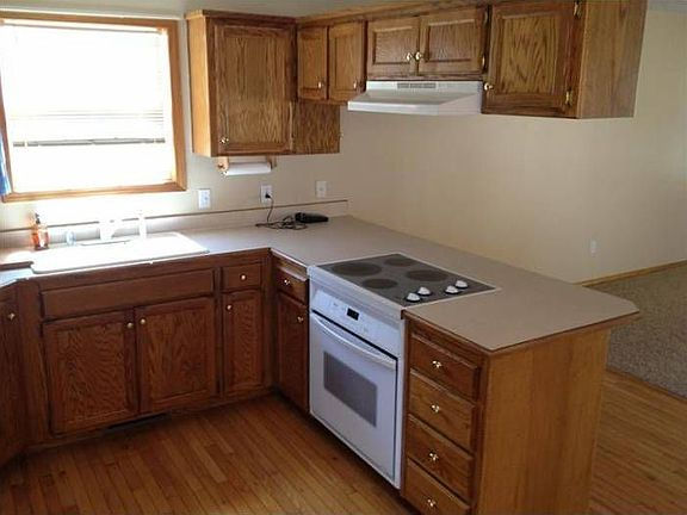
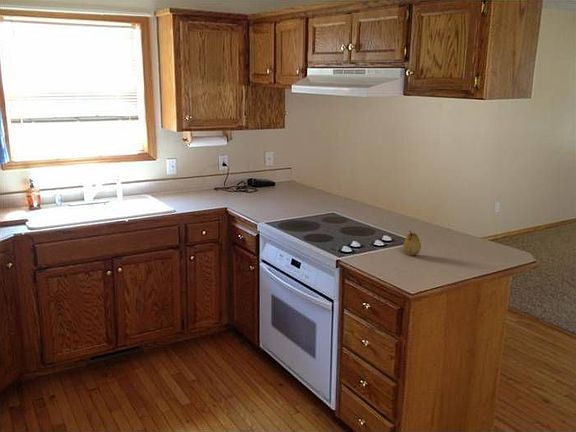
+ fruit [402,230,422,256]
